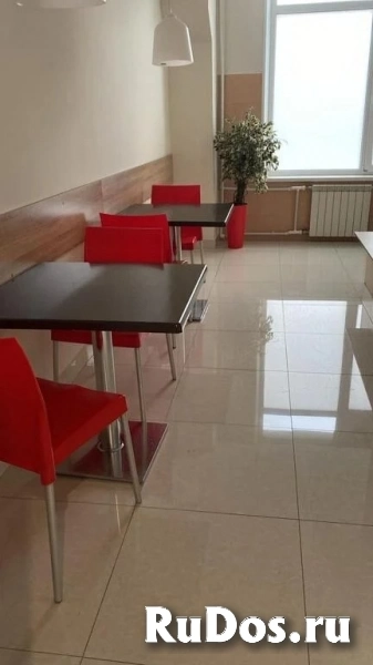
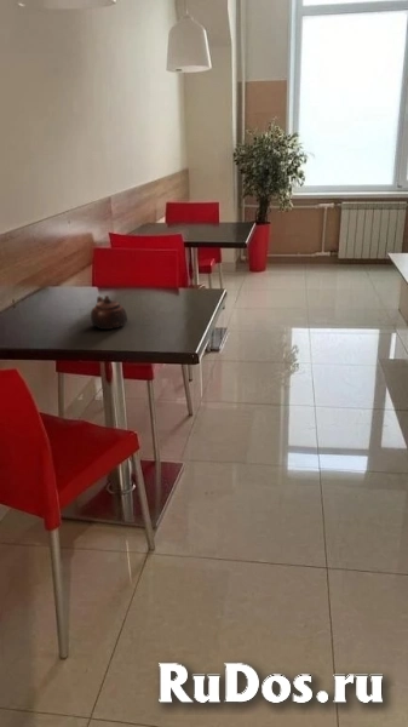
+ teapot [90,294,128,331]
